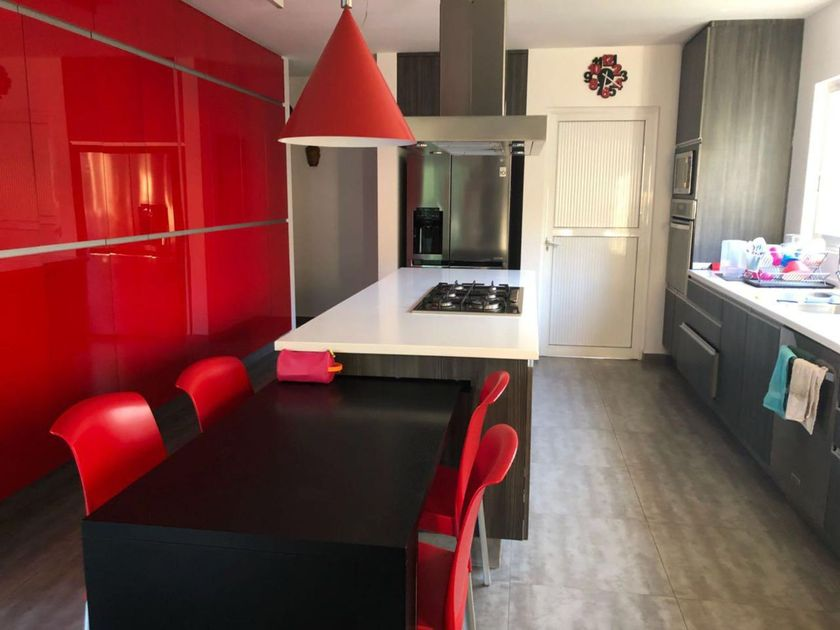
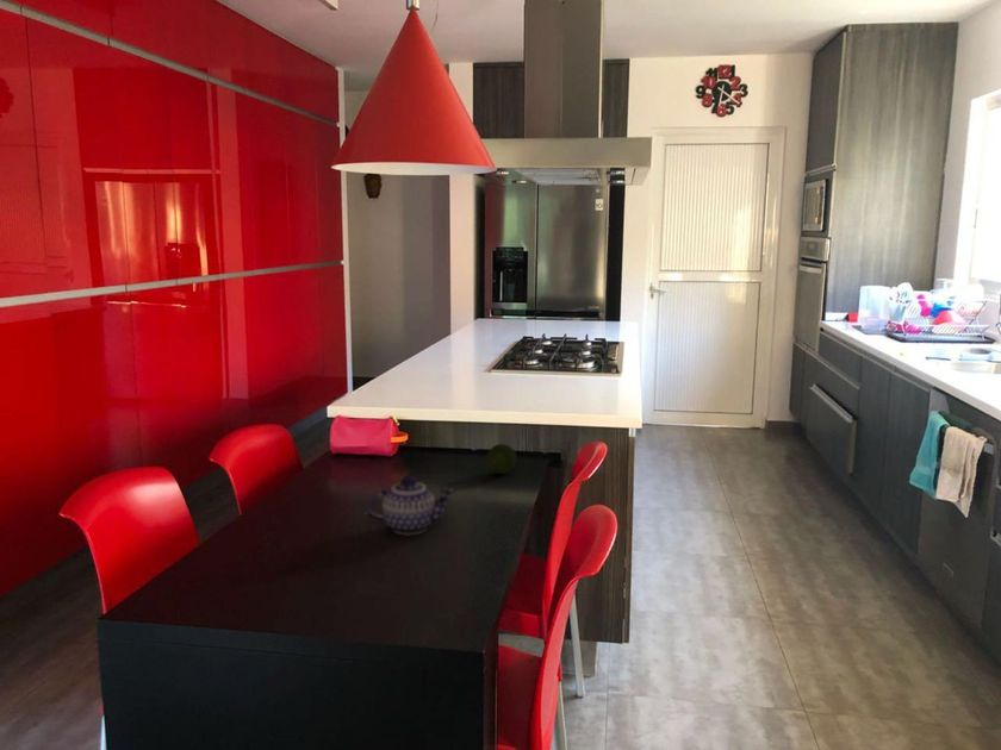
+ fruit [485,443,517,475]
+ teapot [363,475,456,536]
